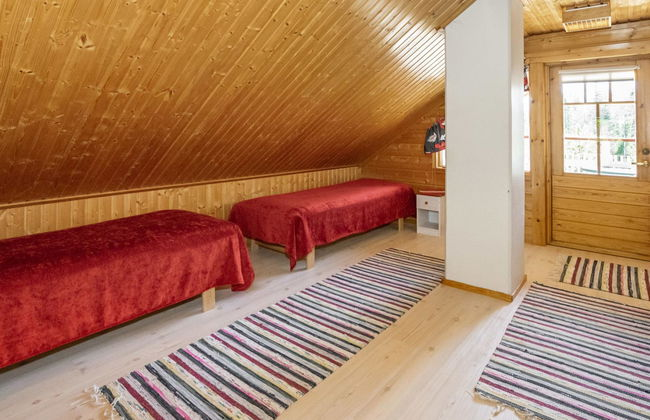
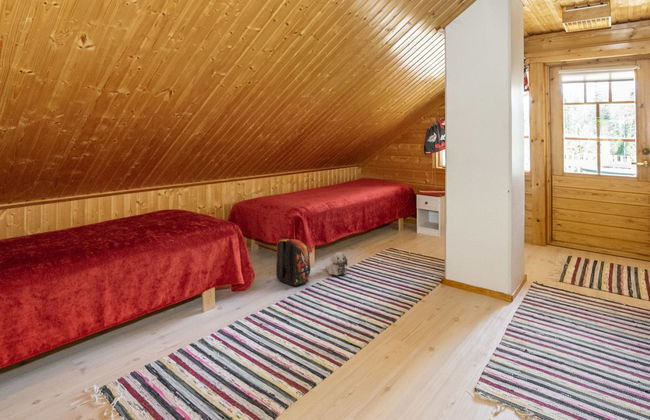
+ plush toy [324,251,349,276]
+ backpack [275,235,312,286]
